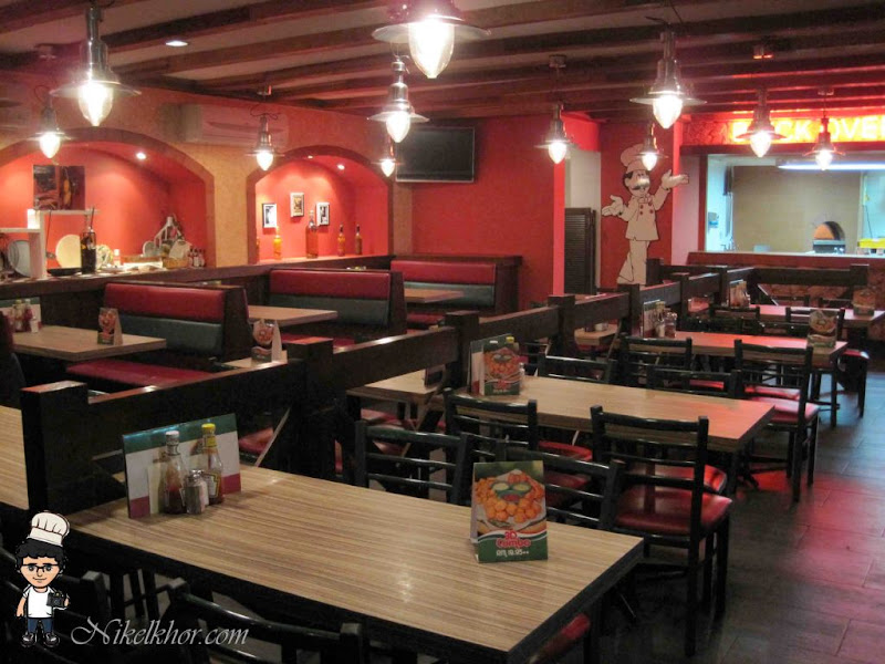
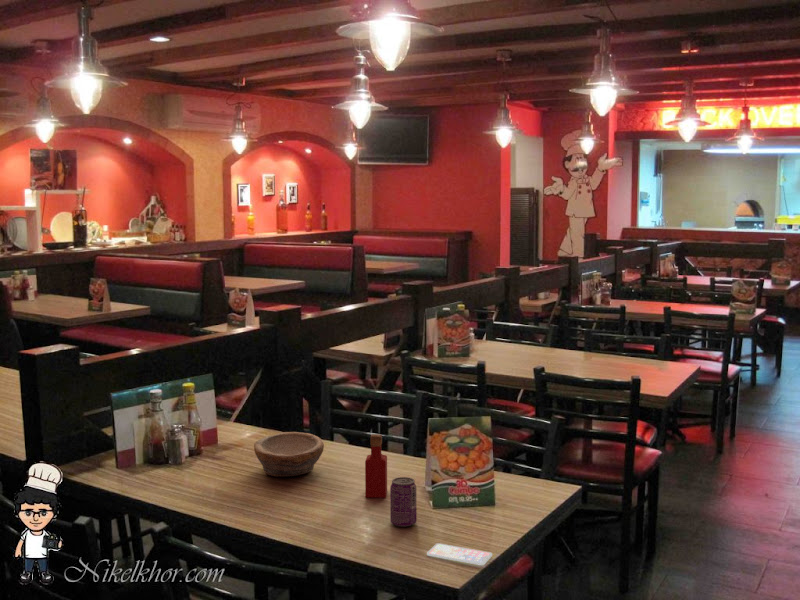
+ tabasco sauce [364,433,388,499]
+ smartphone [426,542,493,566]
+ beverage can [389,476,418,528]
+ bowl [253,431,325,477]
